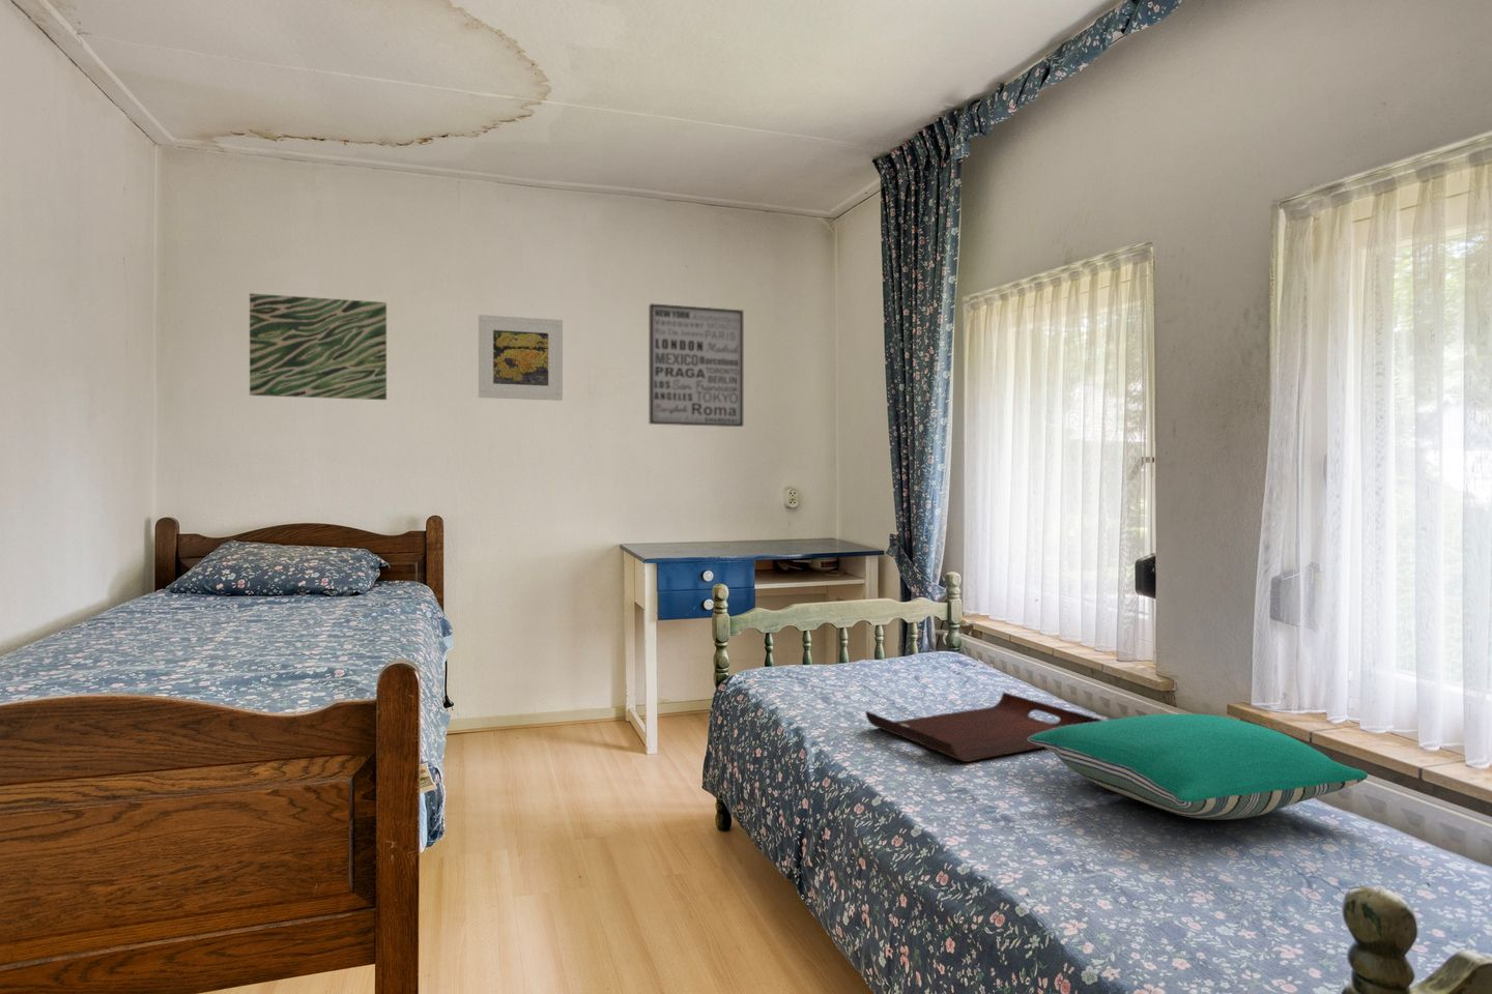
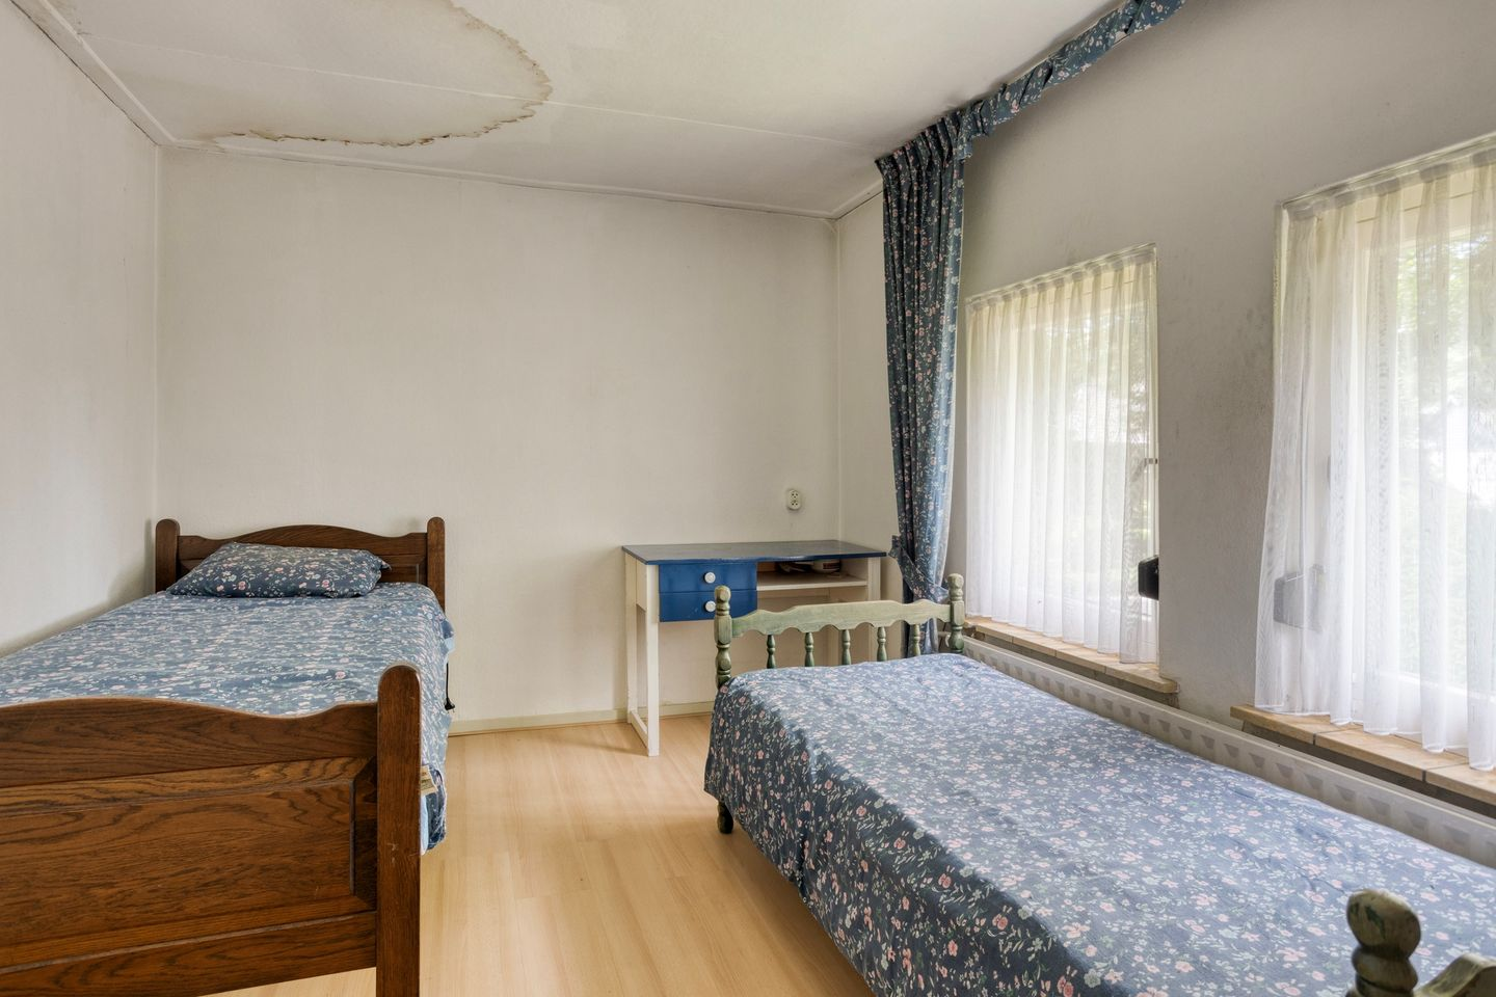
- pillow [1028,713,1369,821]
- wall art [249,292,387,400]
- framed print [477,314,564,402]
- wall art [647,303,744,427]
- serving tray [864,691,1102,763]
